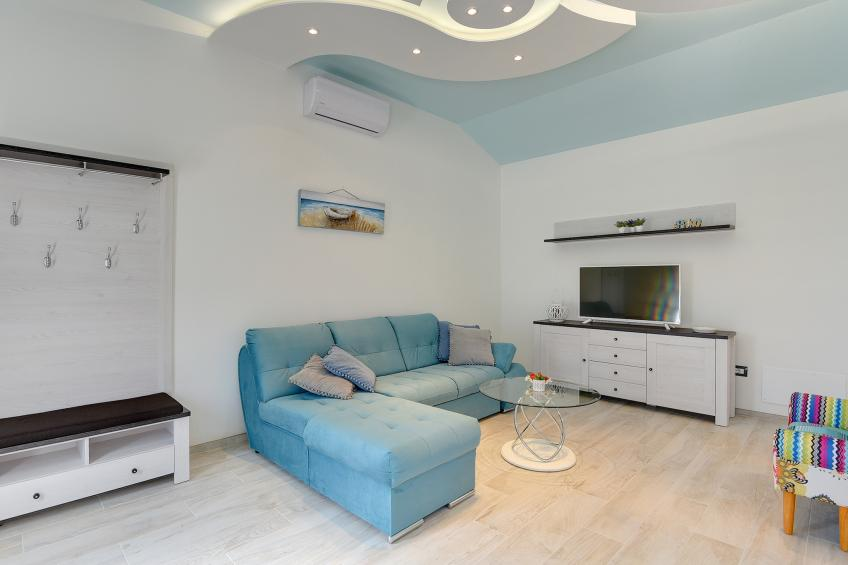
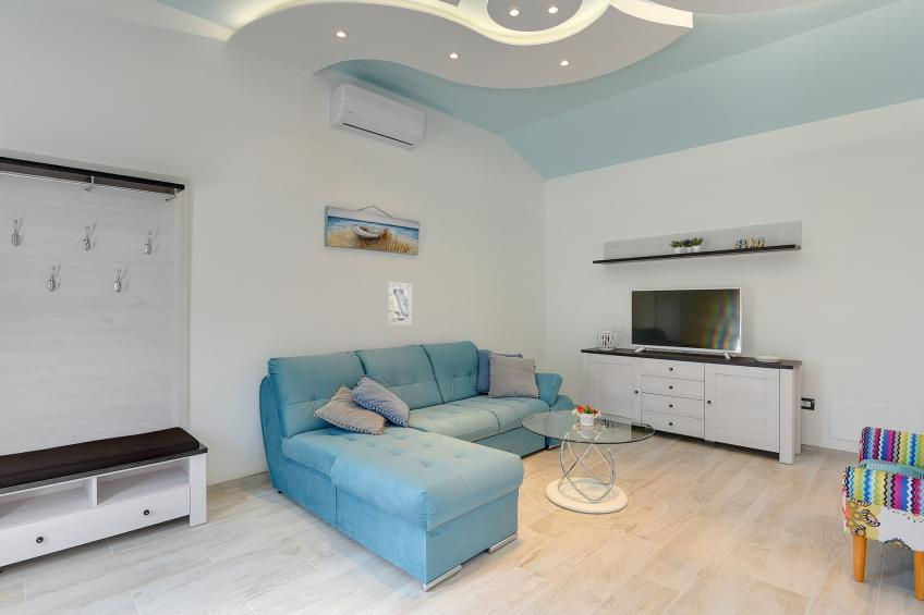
+ wall art [387,281,413,327]
